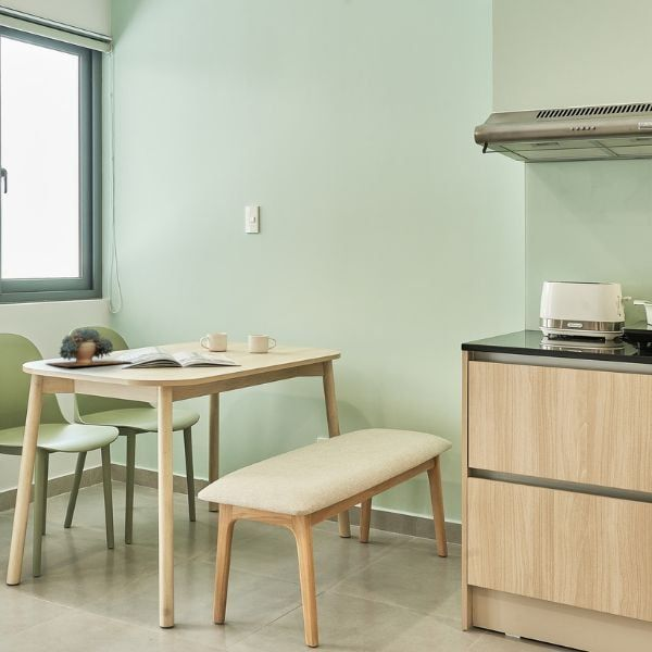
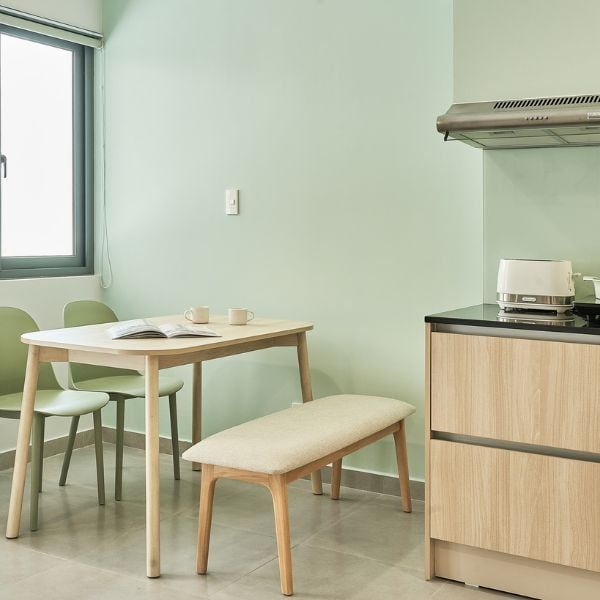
- succulent plant [45,327,134,368]
